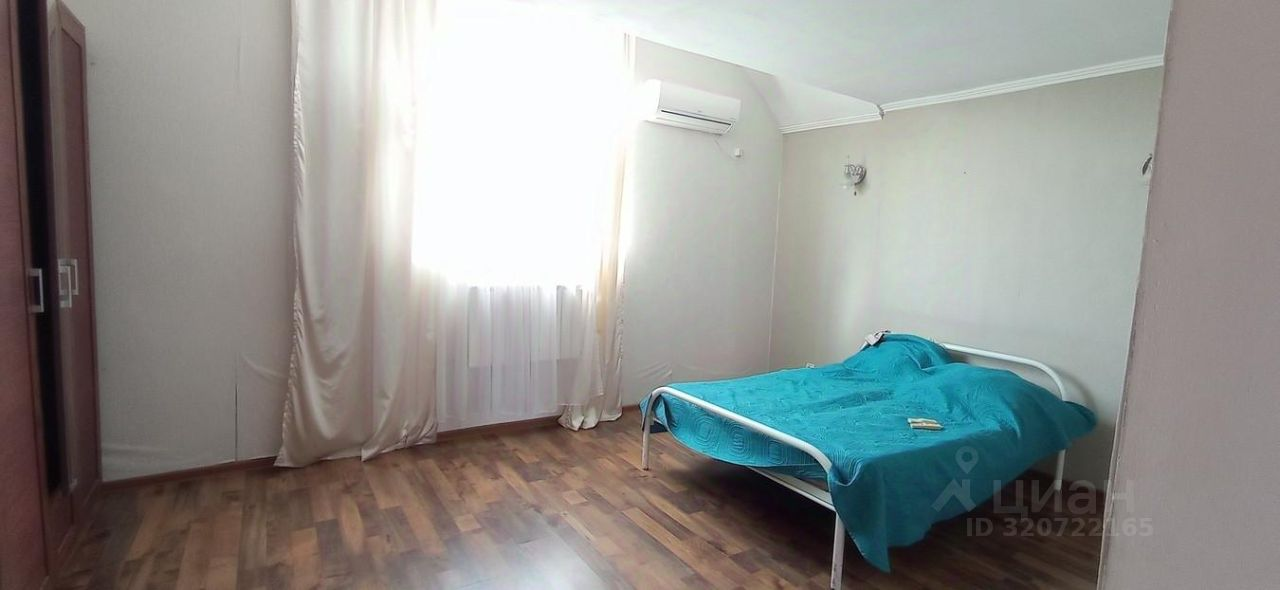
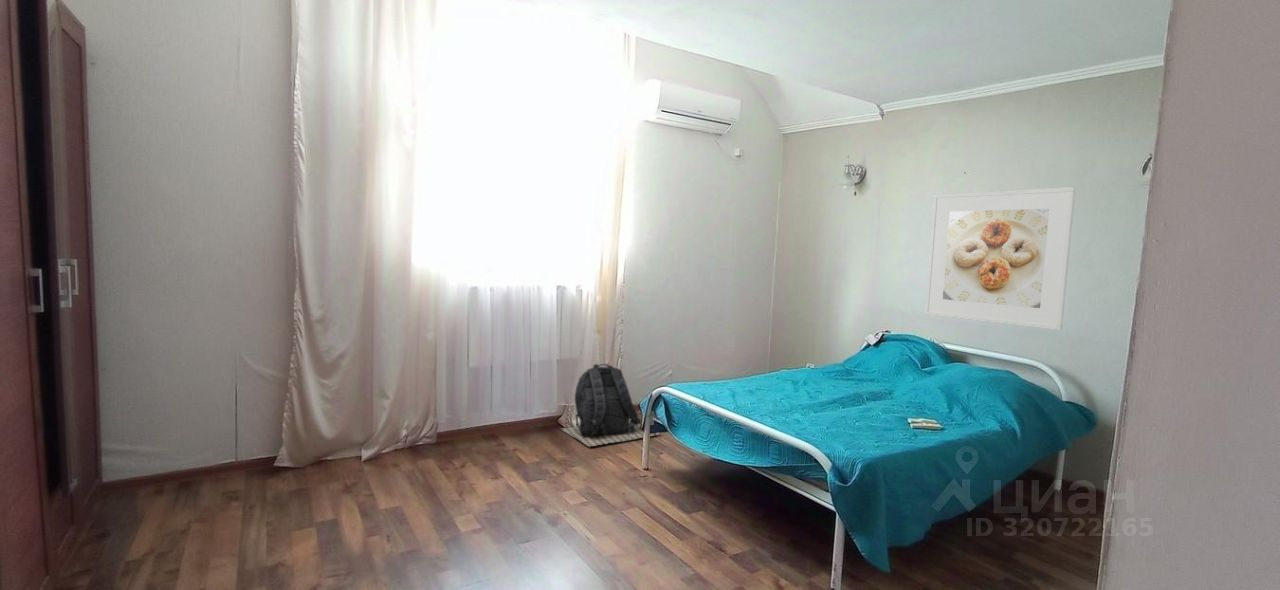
+ backpack [560,363,662,448]
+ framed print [923,186,1076,331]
